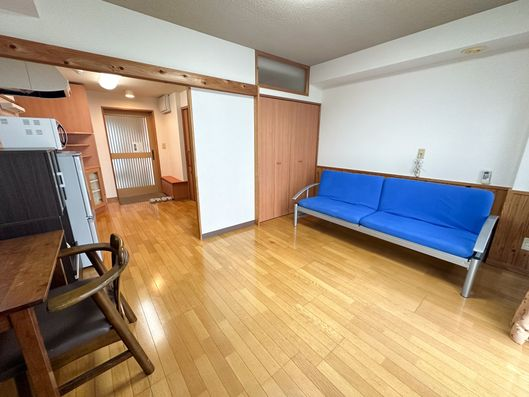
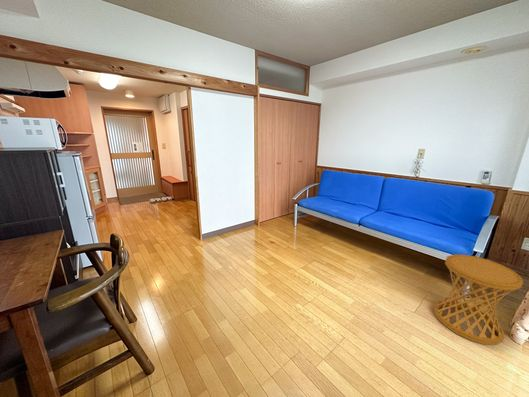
+ side table [433,253,524,346]
